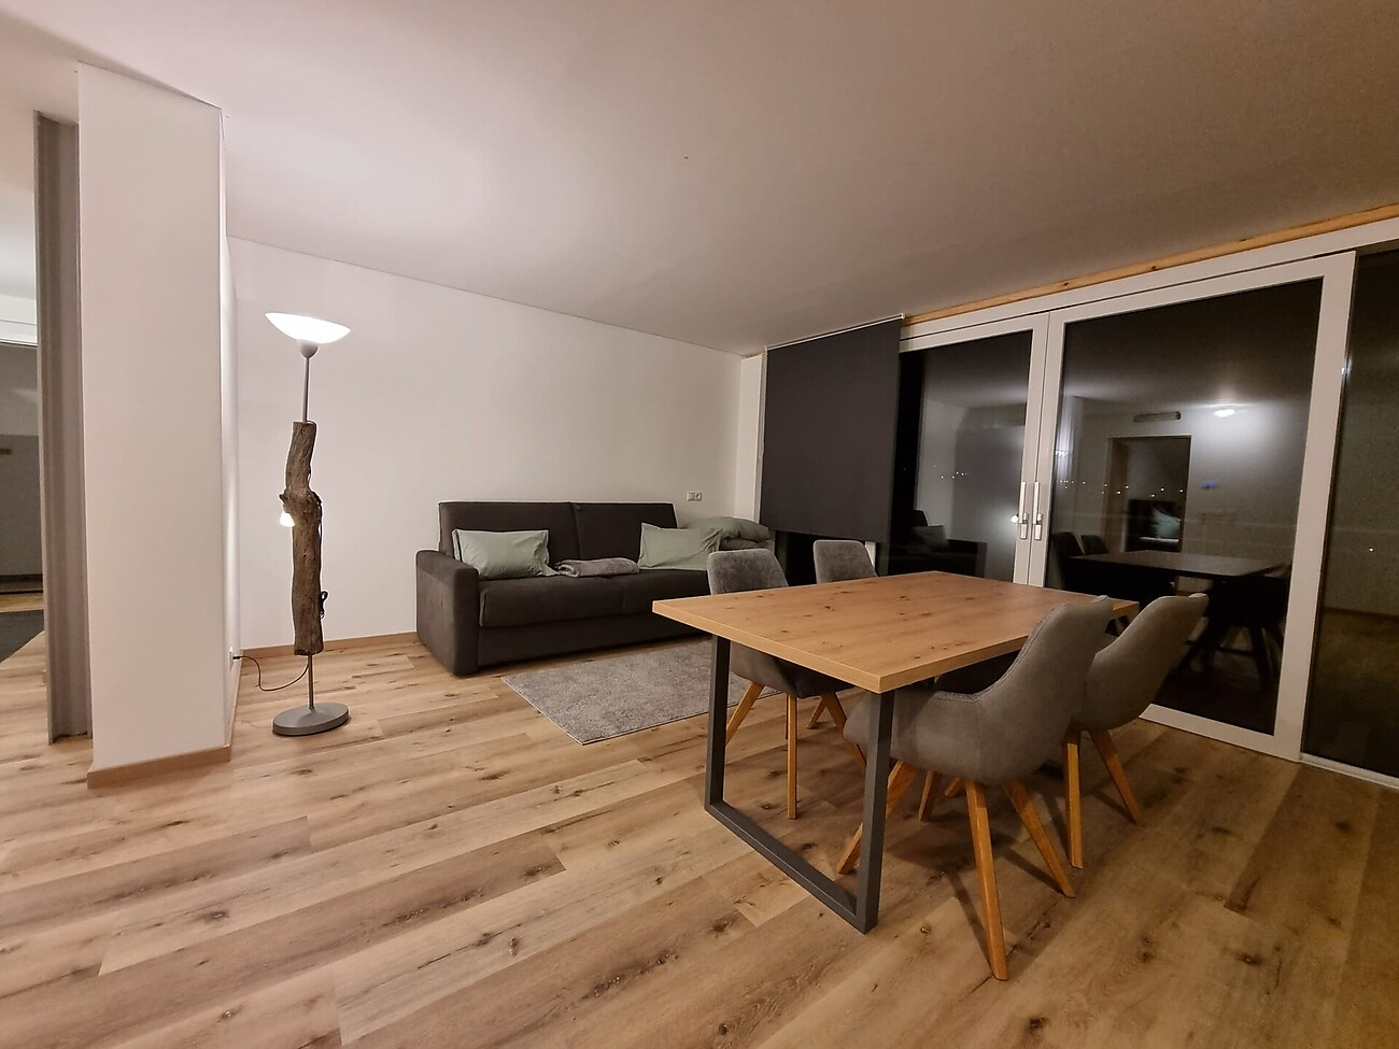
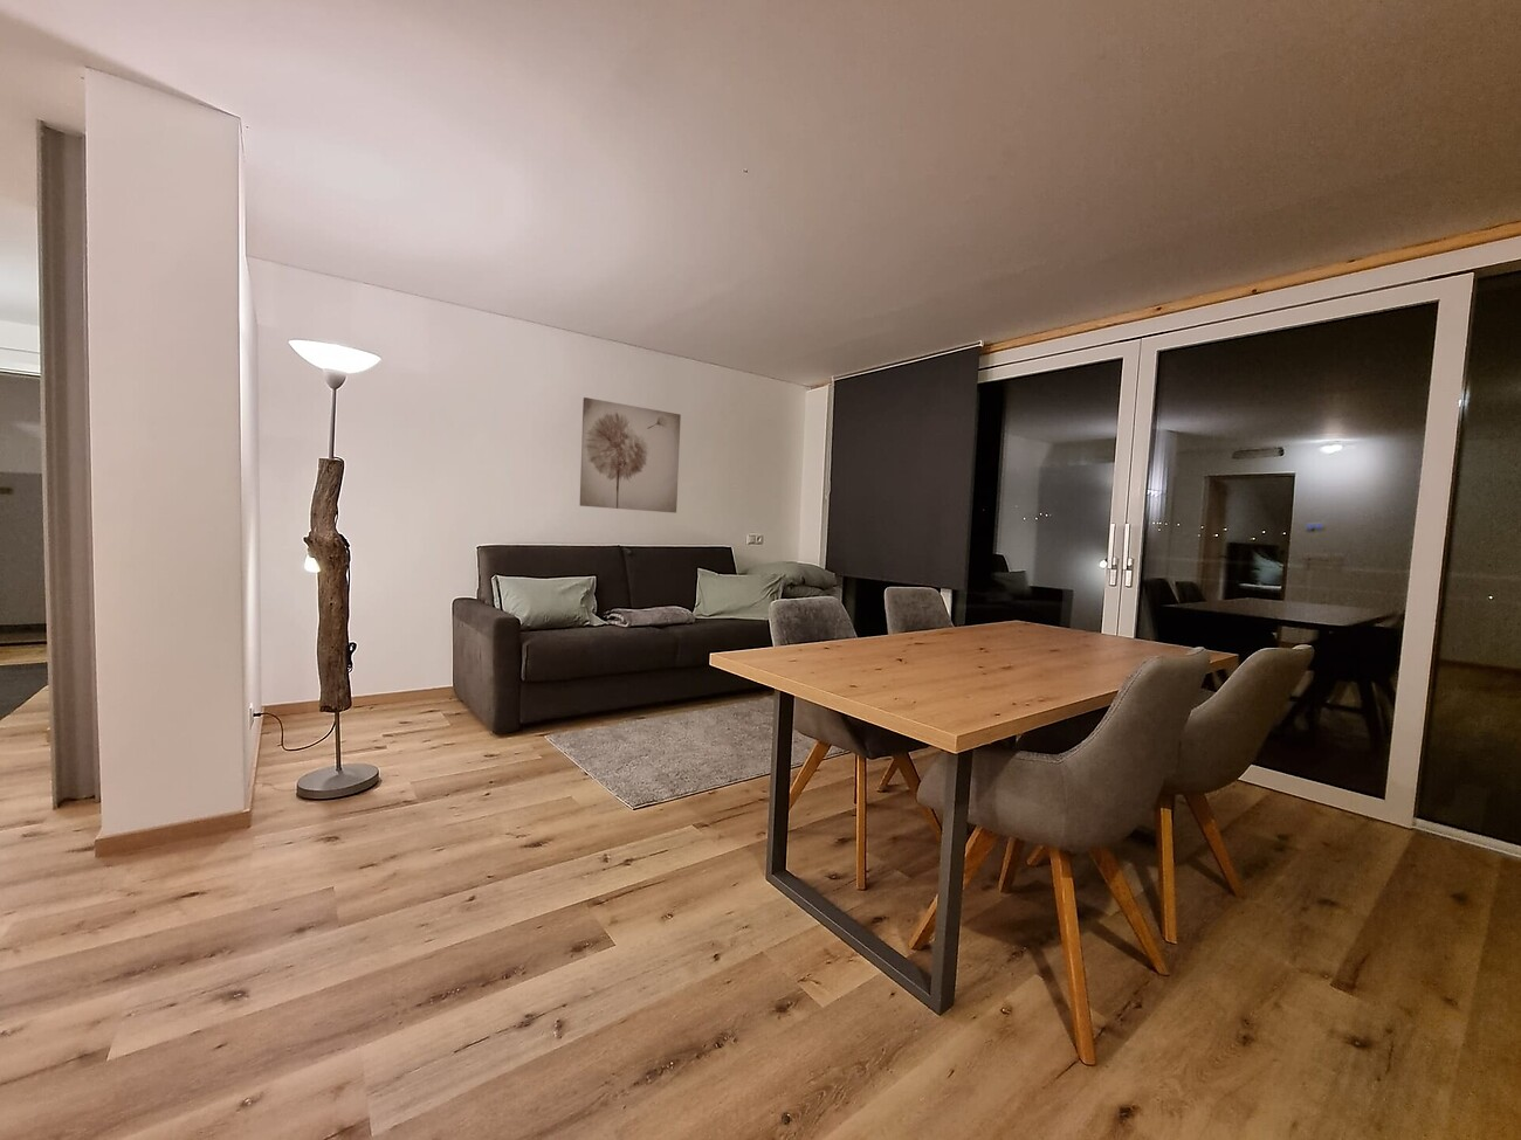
+ wall art [580,396,683,515]
